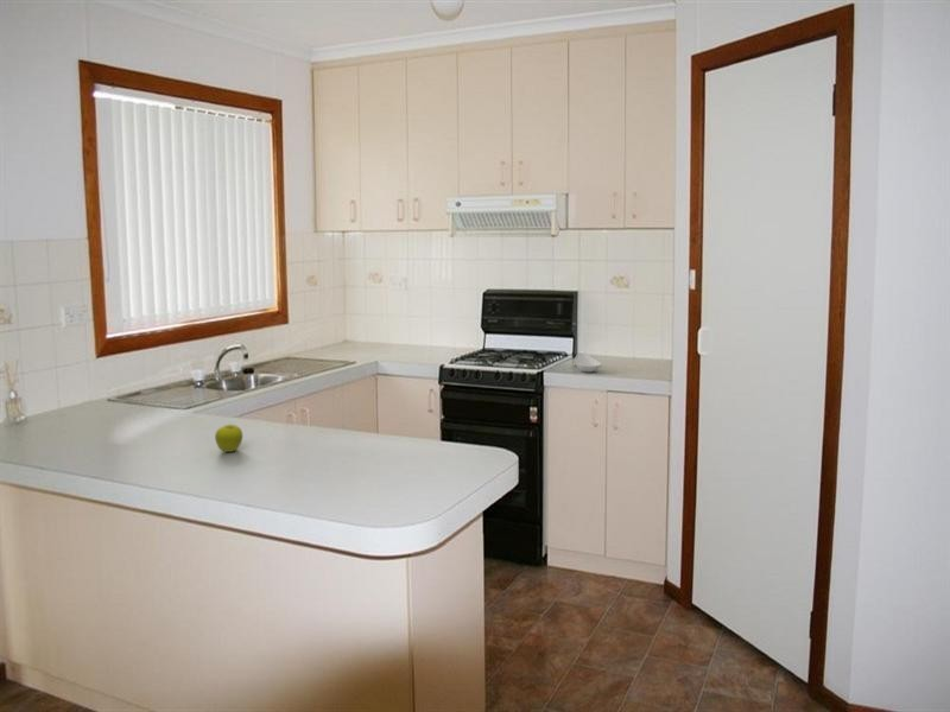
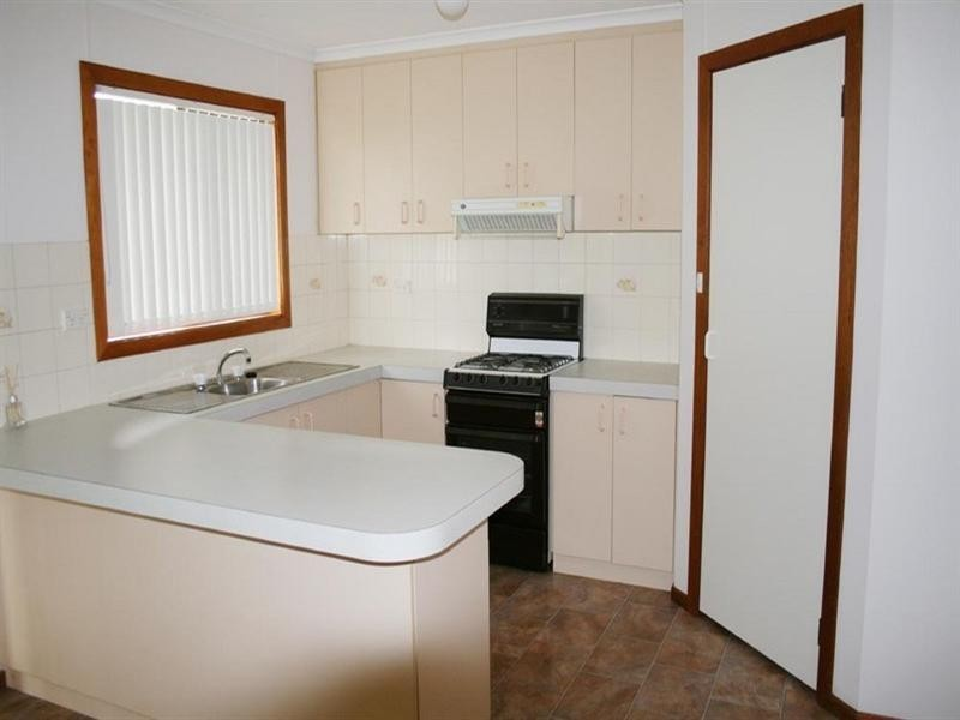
- fruit [214,424,243,453]
- spoon rest [572,351,603,374]
